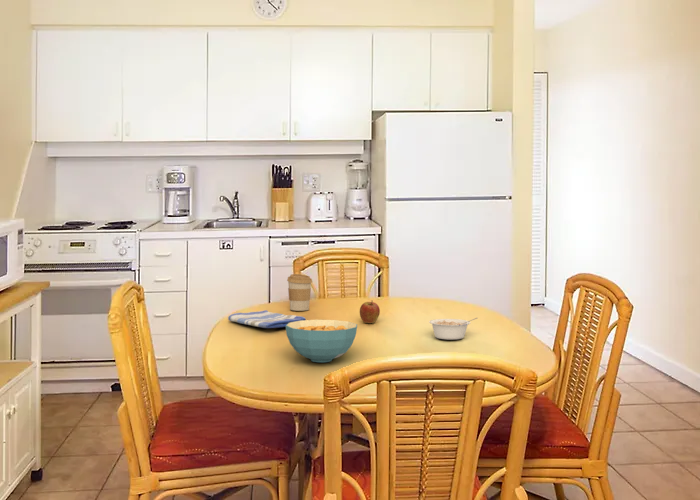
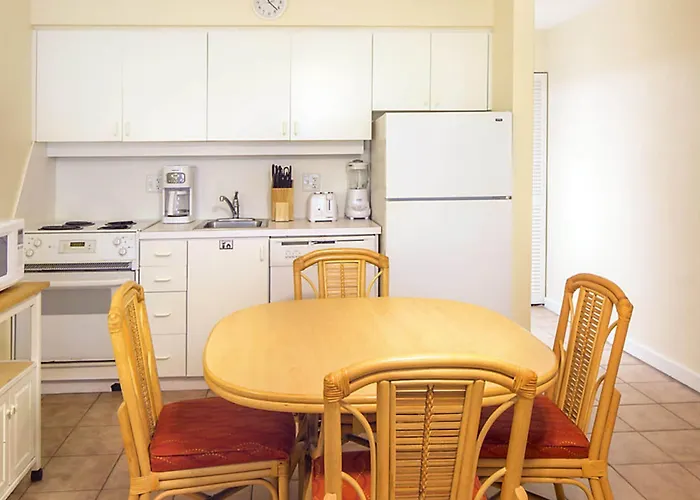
- coffee cup [286,273,313,312]
- dish towel [227,309,307,329]
- cereal bowl [285,319,358,363]
- fruit [359,301,381,324]
- legume [428,317,478,341]
